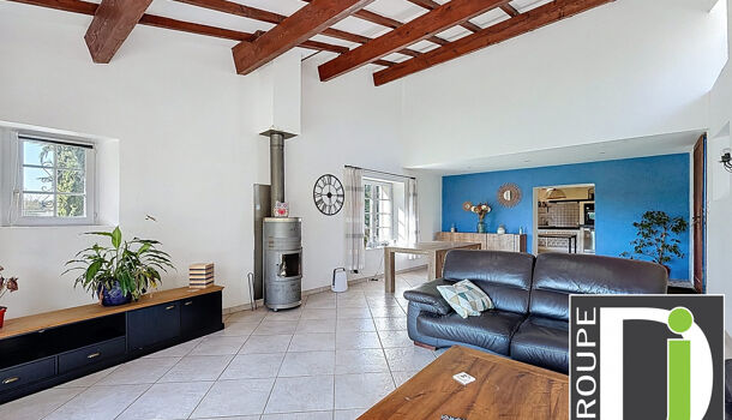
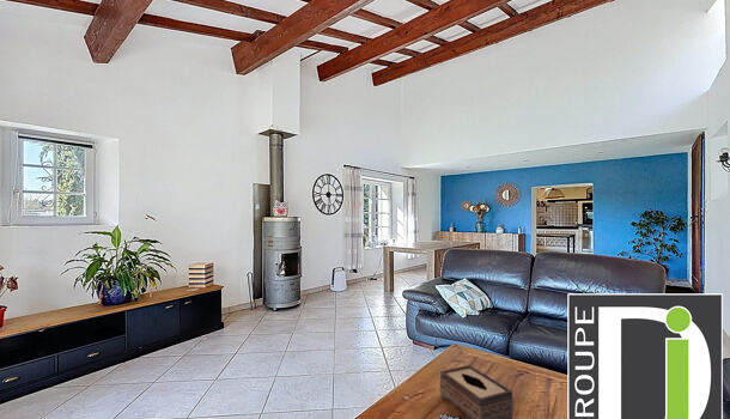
+ tissue box [439,364,515,419]
